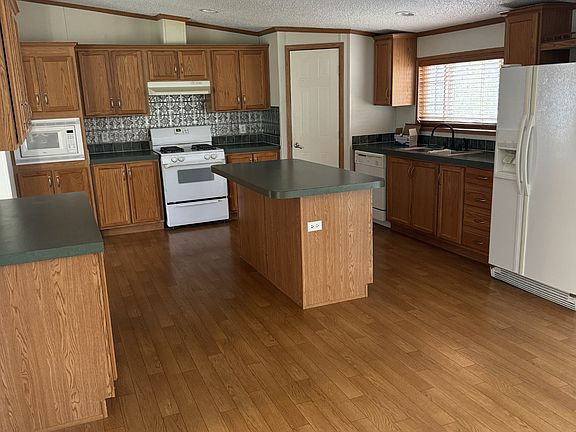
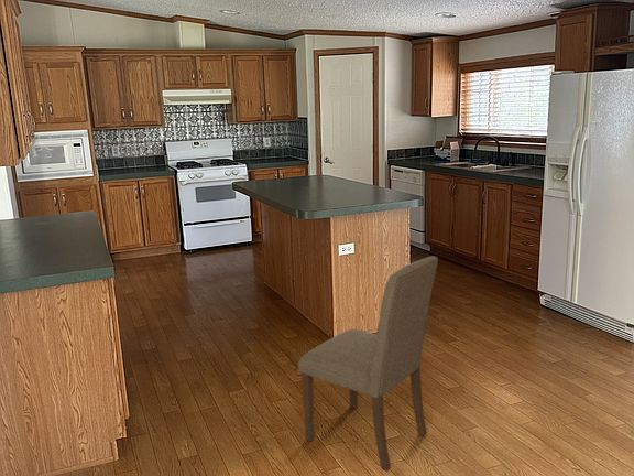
+ dining chair [297,255,439,473]
